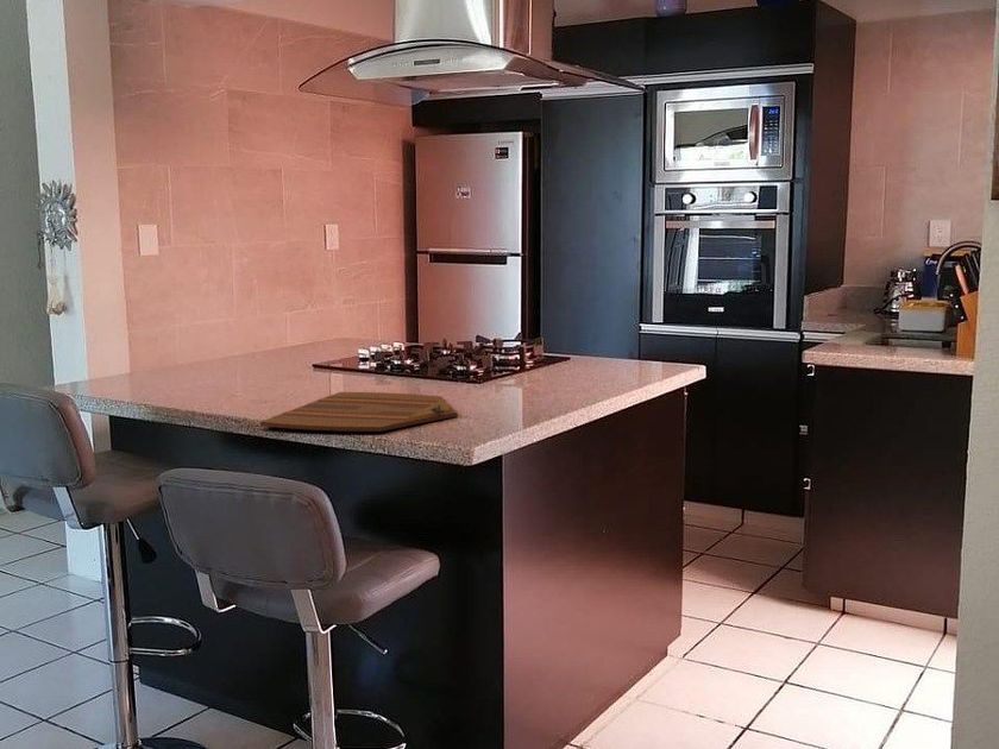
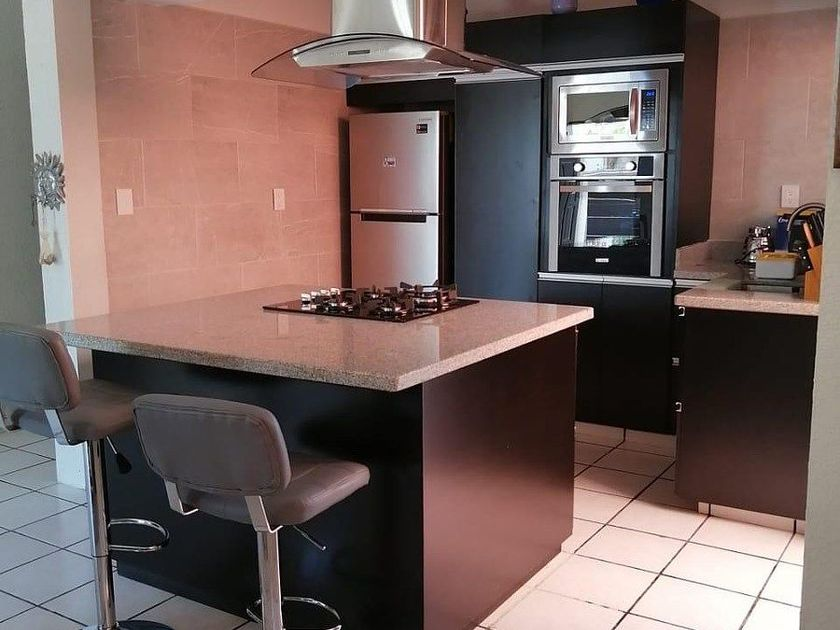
- cutting board [259,391,459,433]
